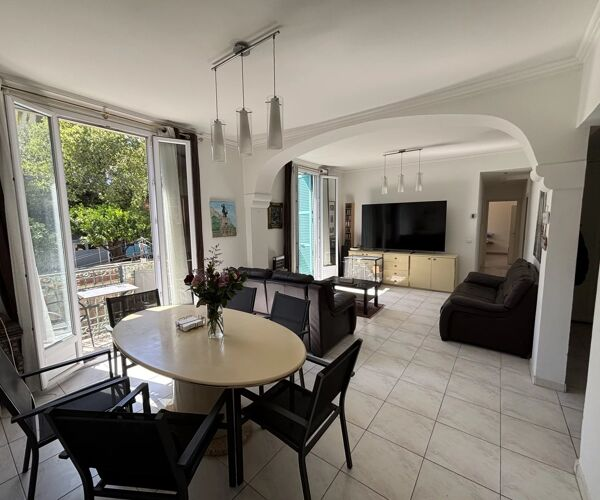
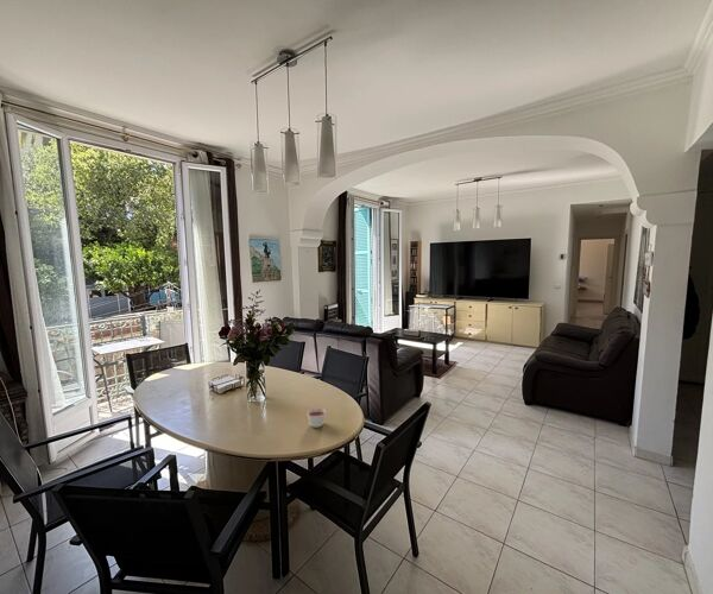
+ candle [305,406,327,429]
